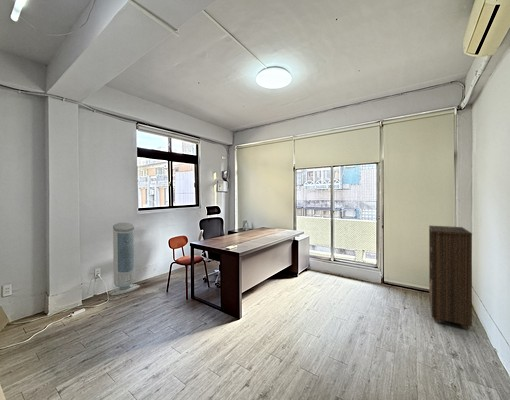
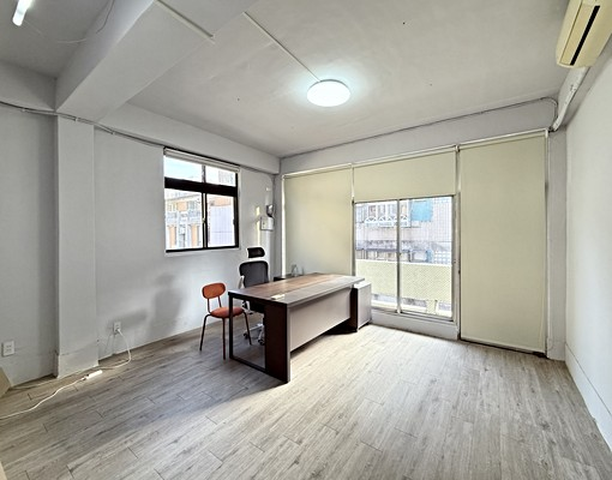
- air purifier [107,222,141,297]
- bookshelf [428,225,473,330]
